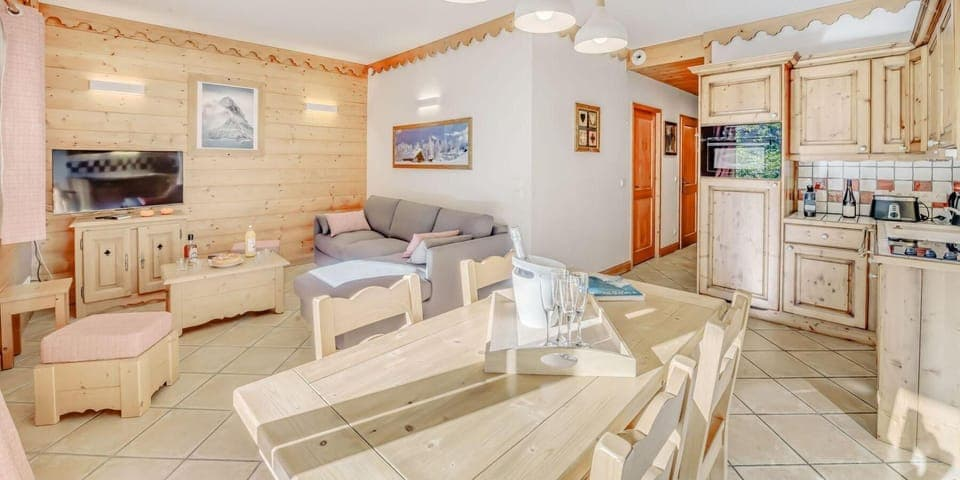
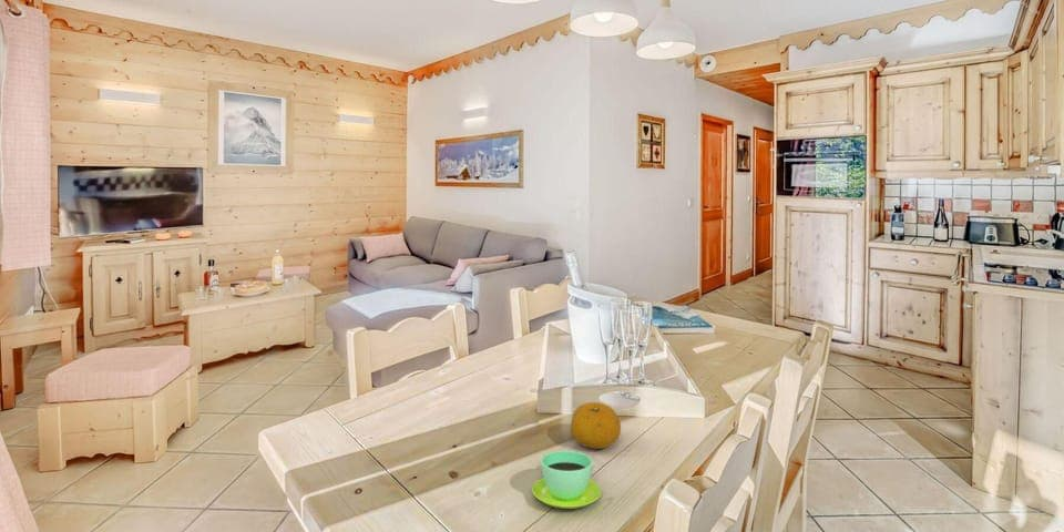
+ cup [531,450,602,510]
+ fruit [570,401,622,450]
